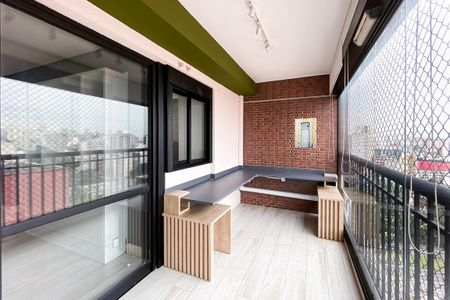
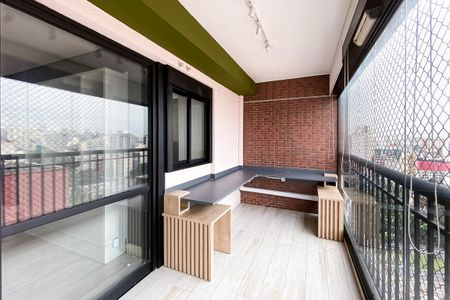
- wall art [294,117,317,149]
